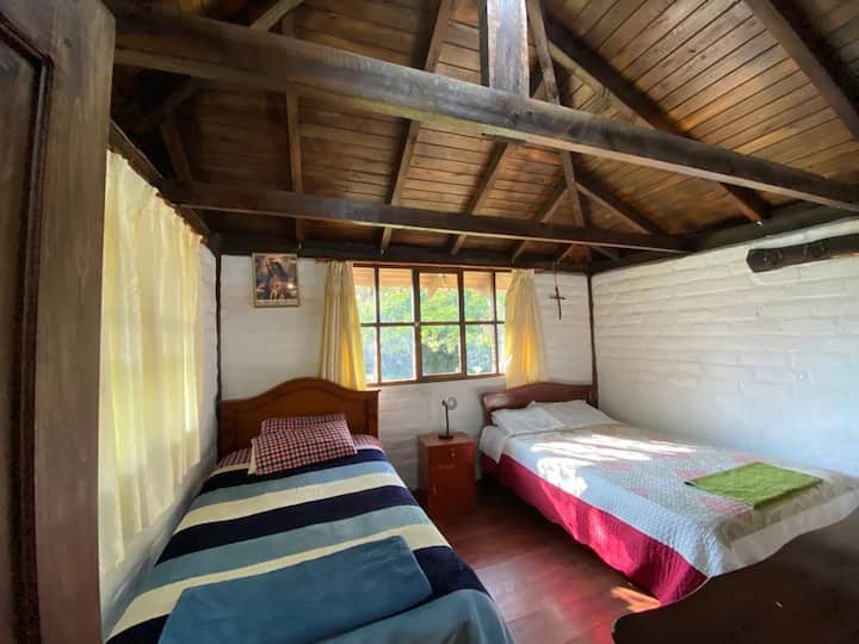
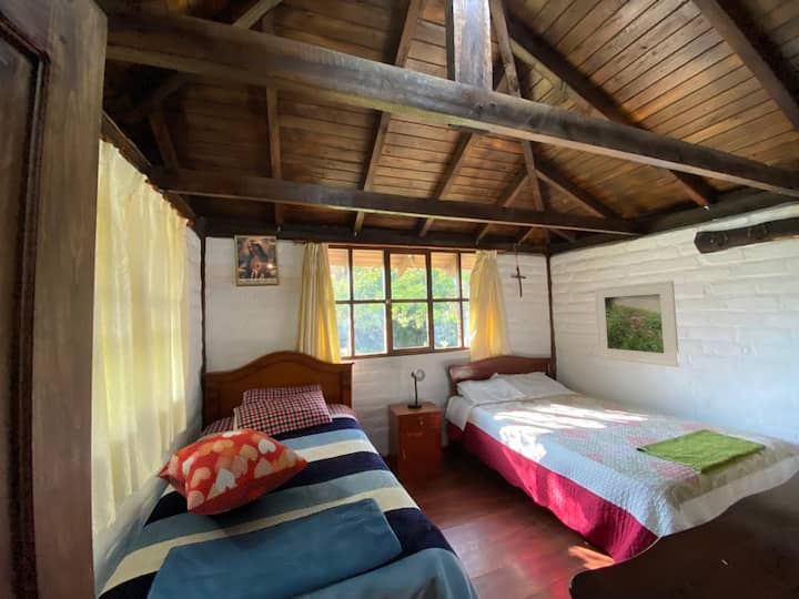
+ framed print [593,280,680,368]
+ decorative pillow [154,428,310,516]
